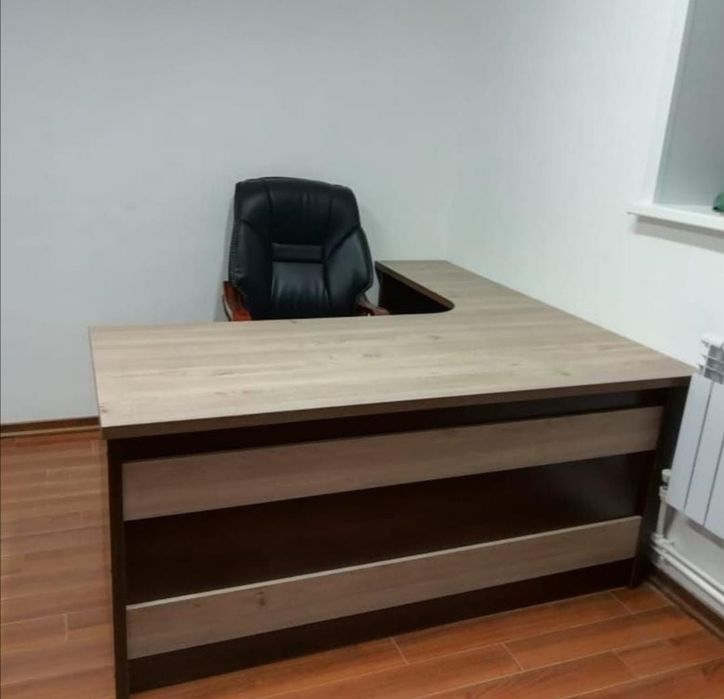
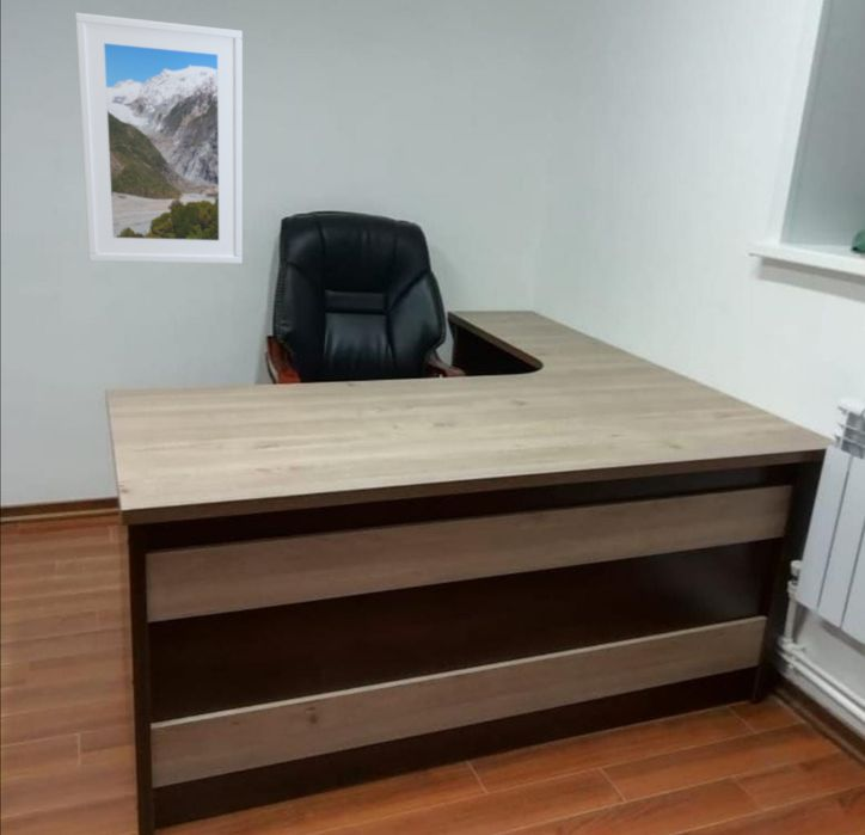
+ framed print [74,12,244,265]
